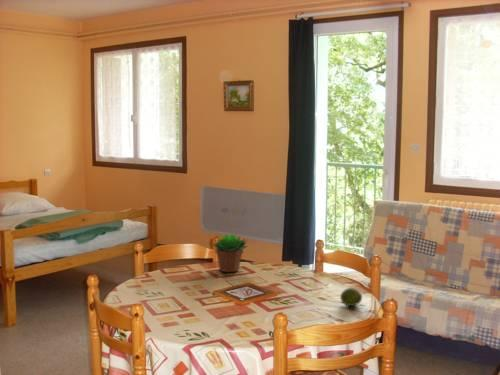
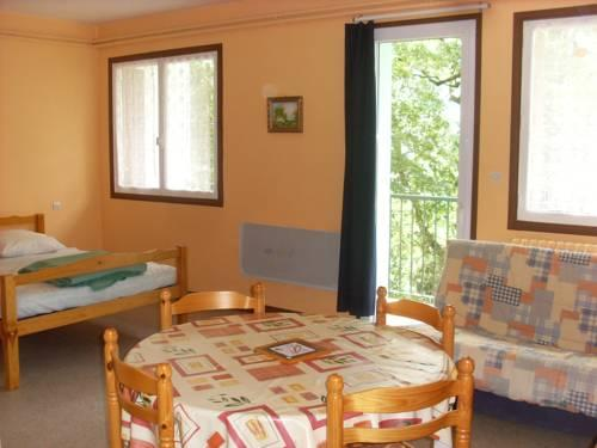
- fruit [339,287,363,307]
- succulent plant [212,233,249,273]
